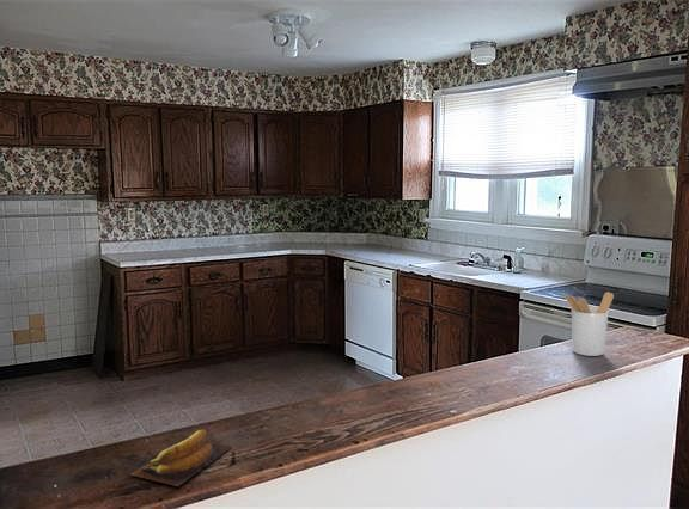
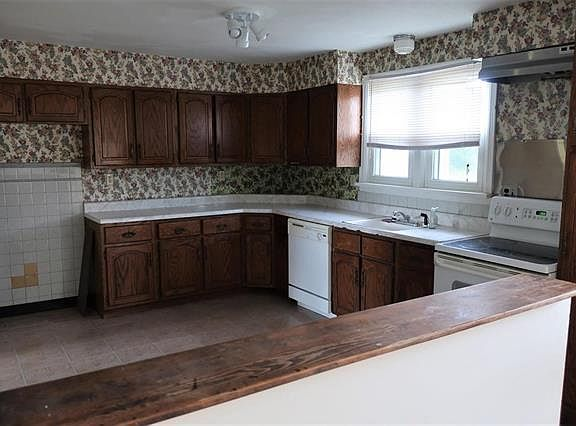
- utensil holder [563,290,615,357]
- banana [129,429,232,487]
